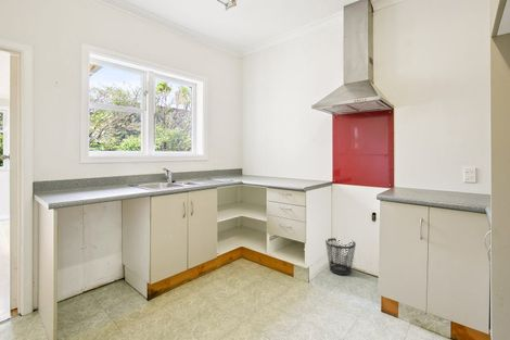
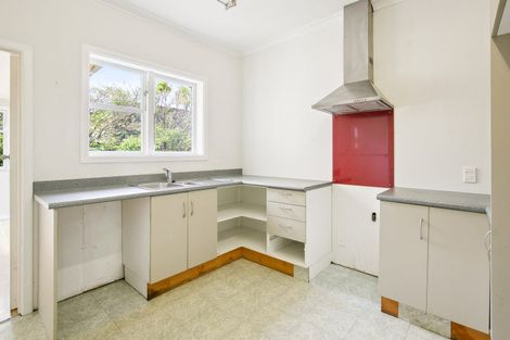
- wastebasket [324,237,357,276]
